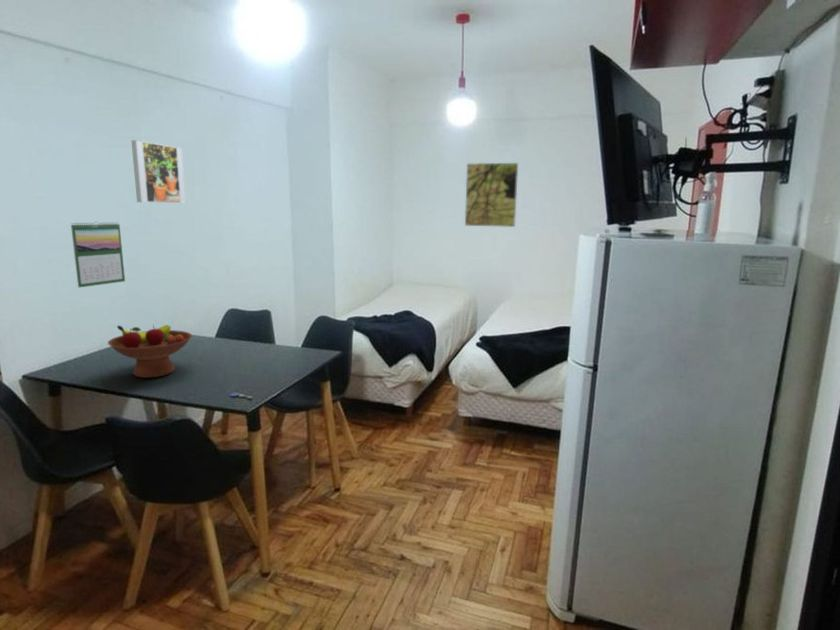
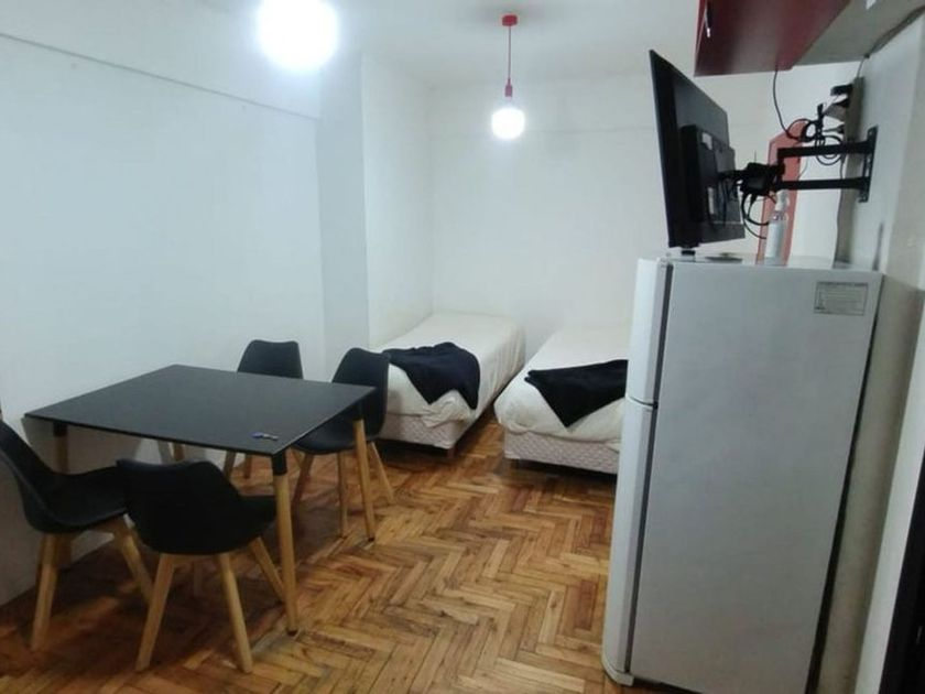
- fruit bowl [107,323,193,379]
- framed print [131,139,187,205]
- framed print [464,162,519,228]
- calendar [70,221,126,288]
